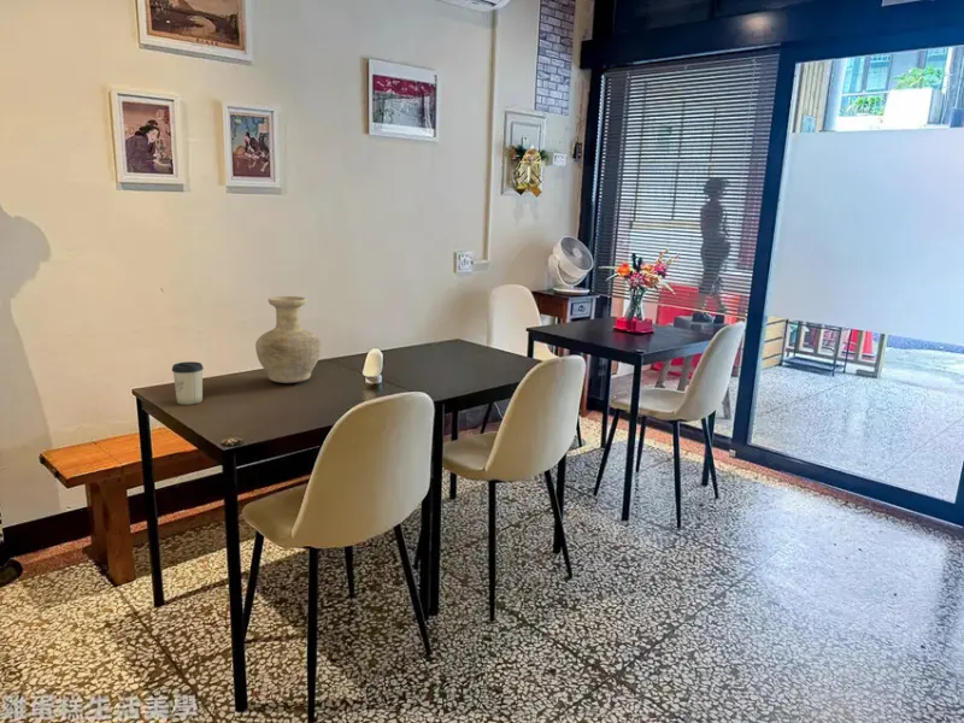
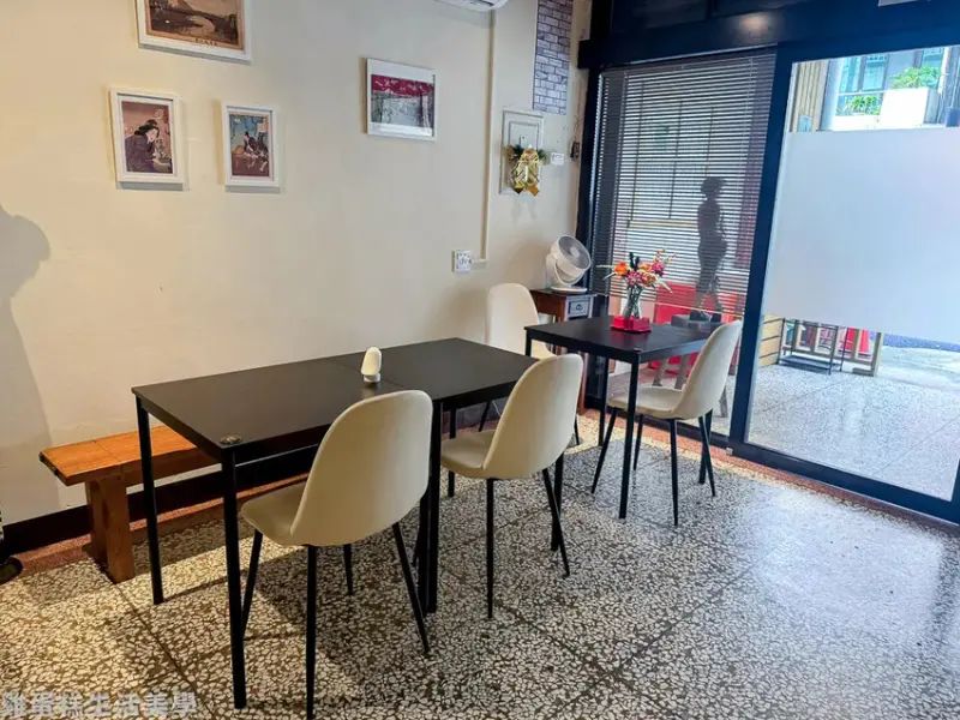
- cup [171,360,205,406]
- vase [254,295,322,384]
